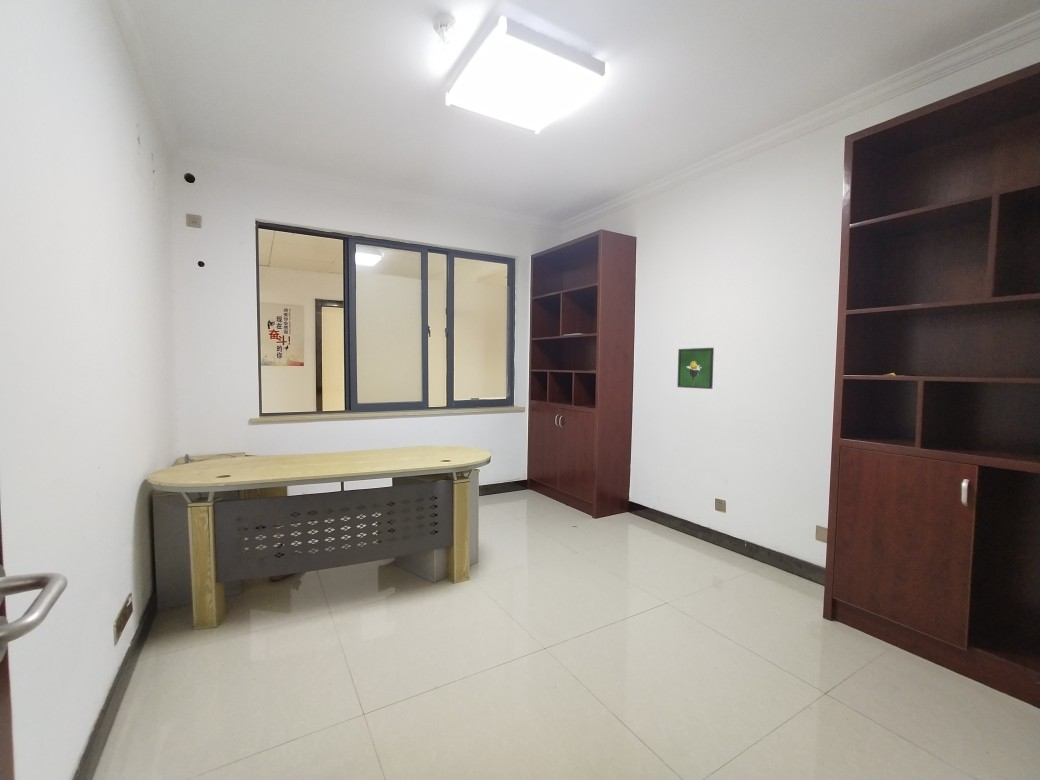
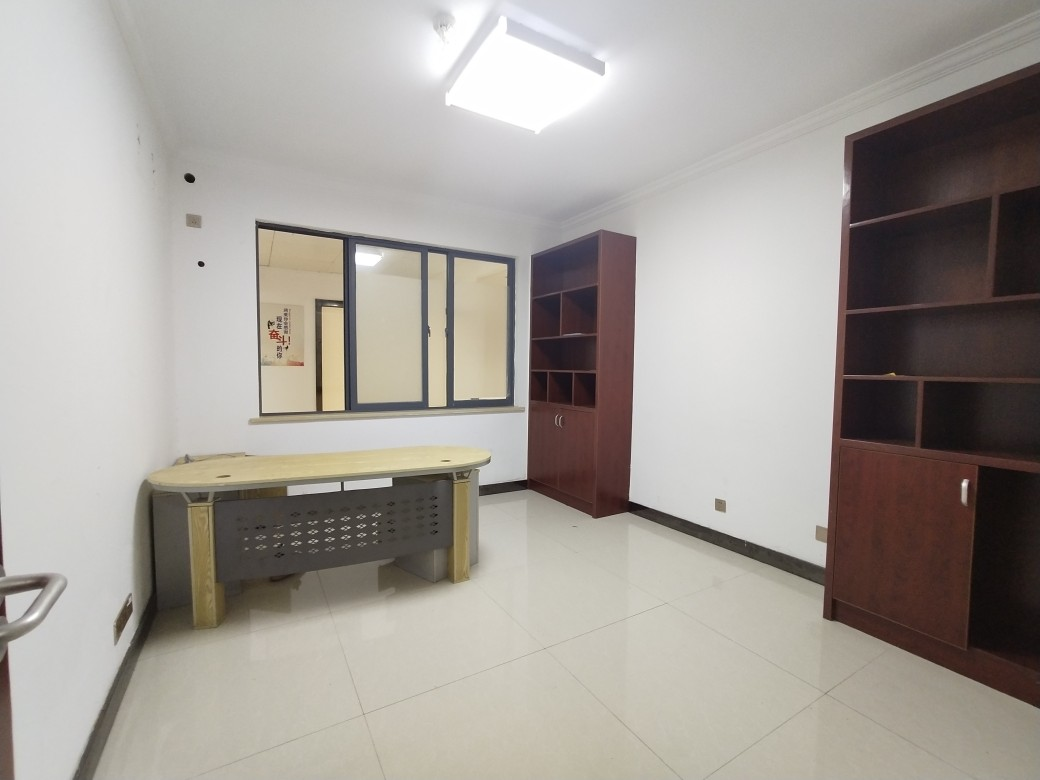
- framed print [676,347,715,390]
